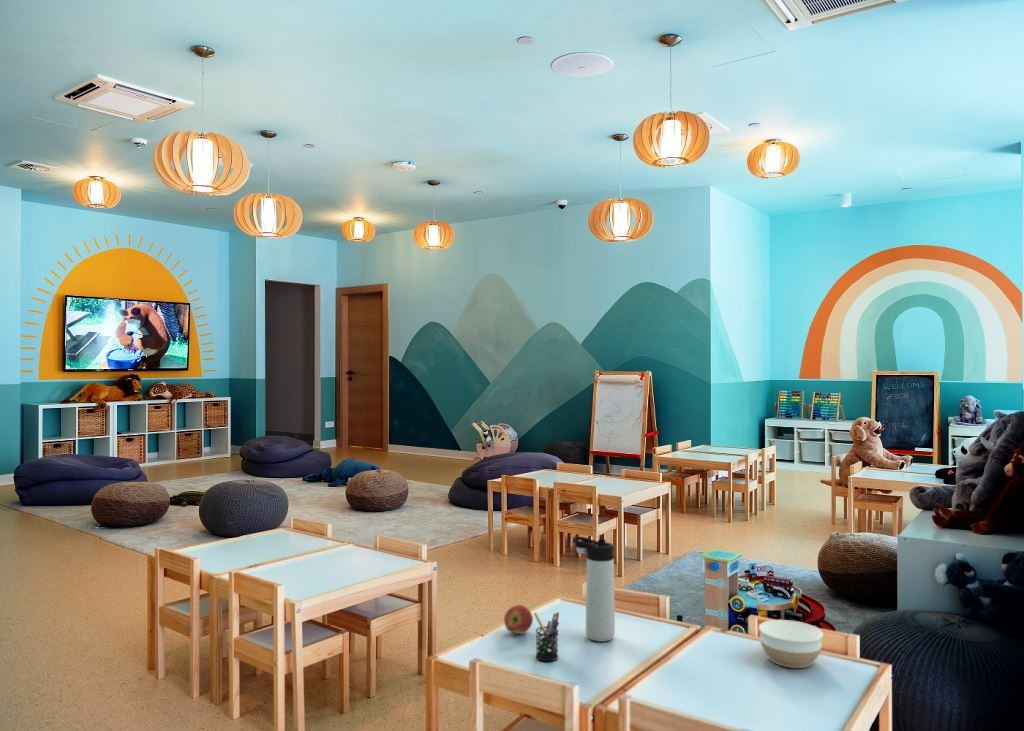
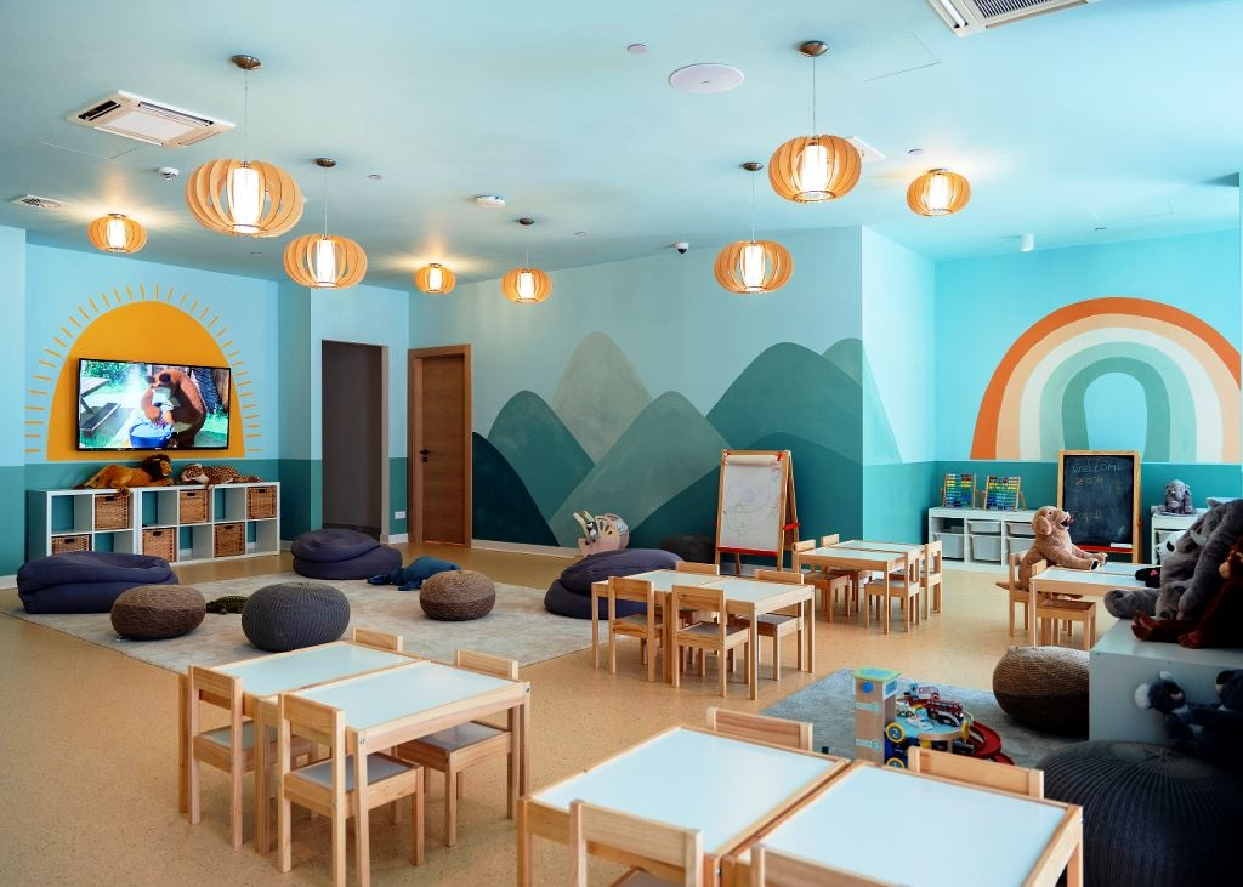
- pen holder [533,611,560,662]
- bowl [758,619,824,669]
- thermos bottle [572,535,616,643]
- apple [503,604,534,635]
